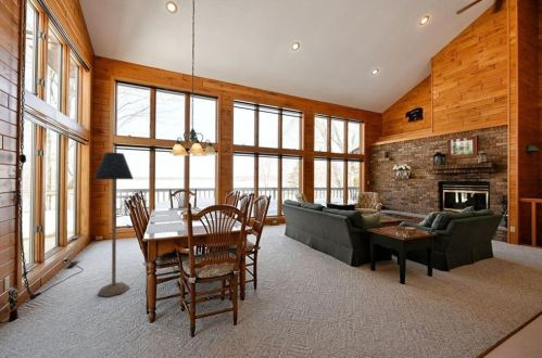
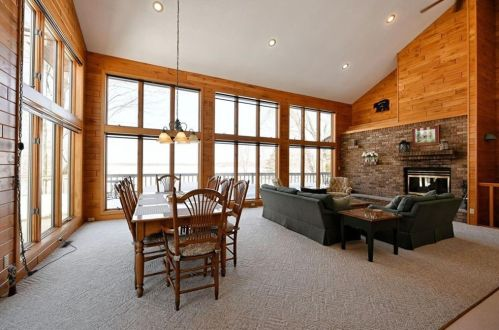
- floor lamp [93,152,135,298]
